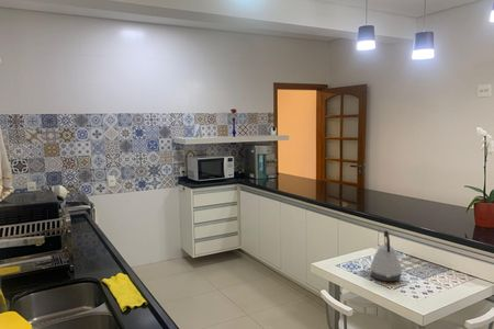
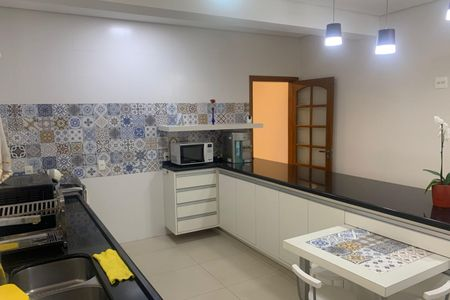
- kettle [369,229,403,282]
